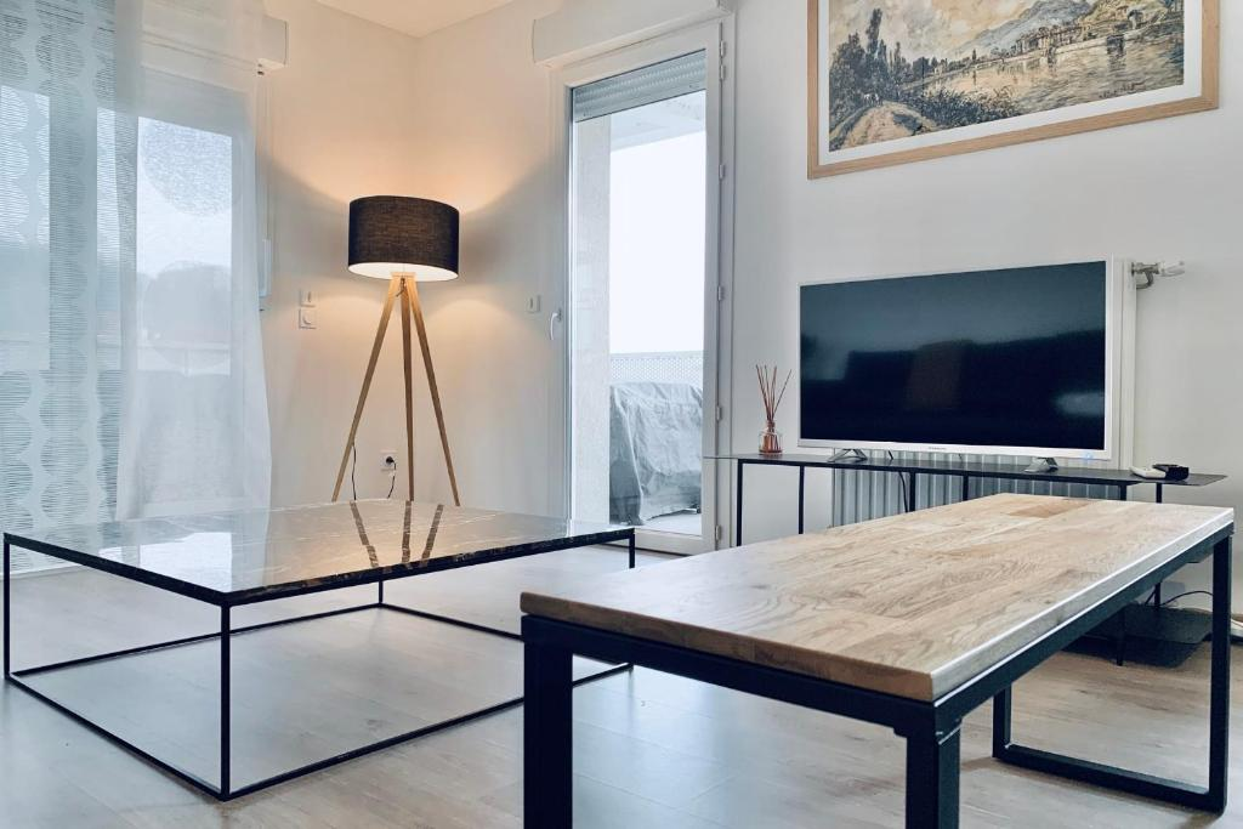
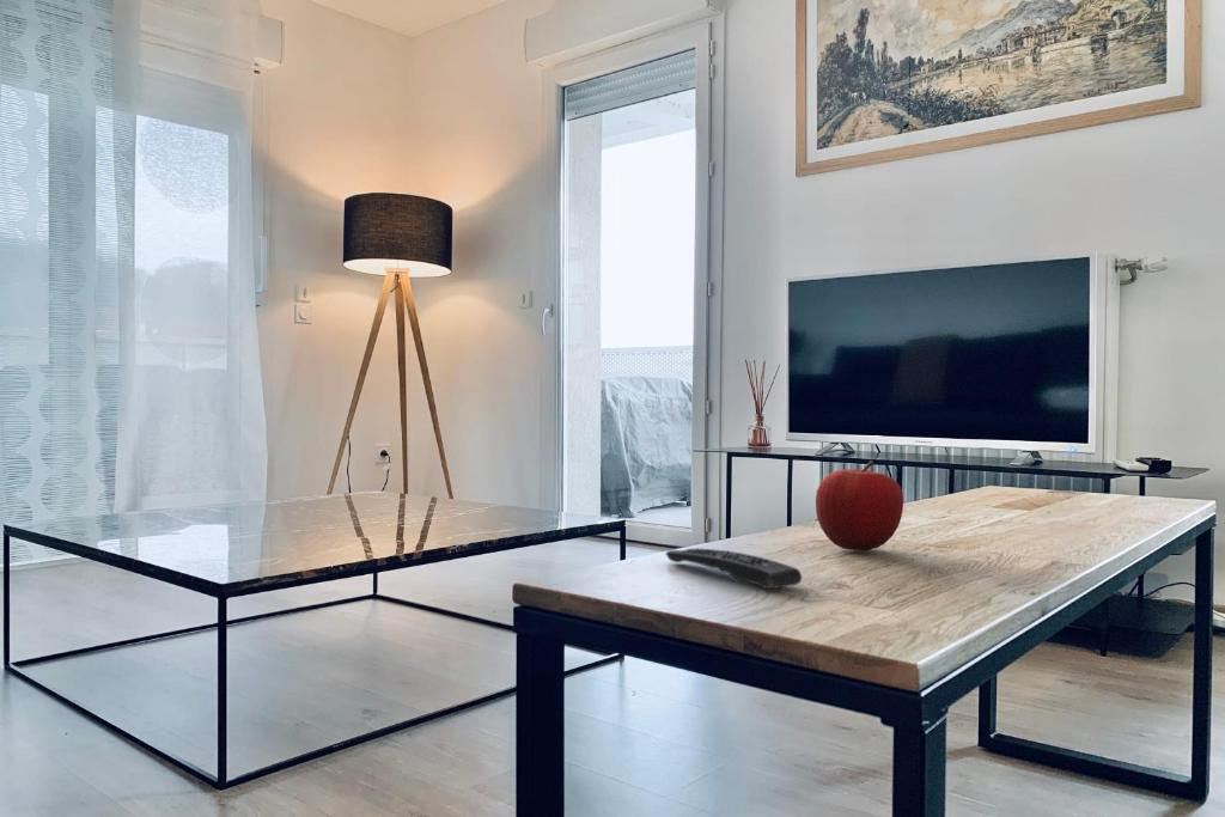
+ fruit [815,459,904,551]
+ remote control [665,547,803,590]
